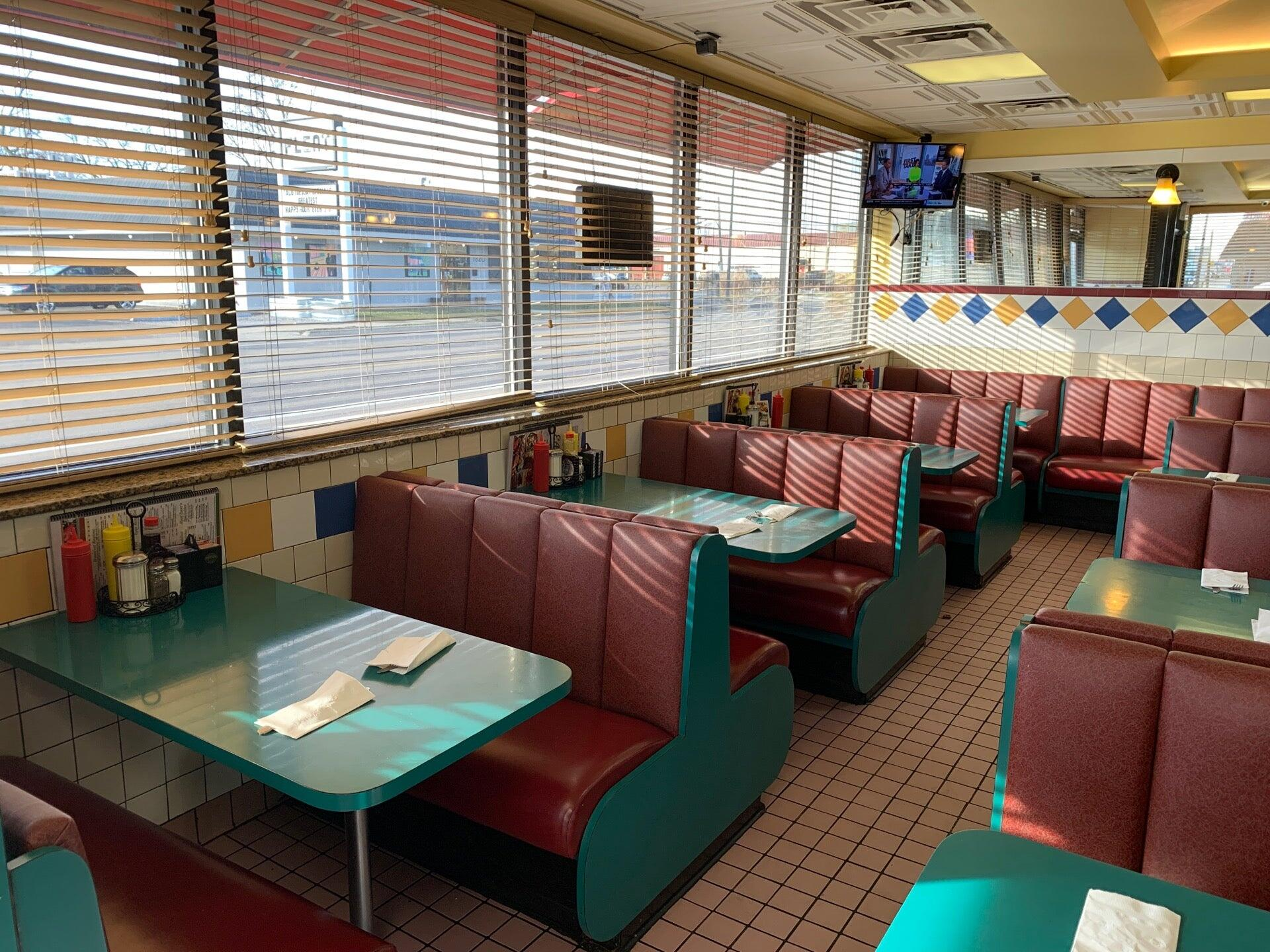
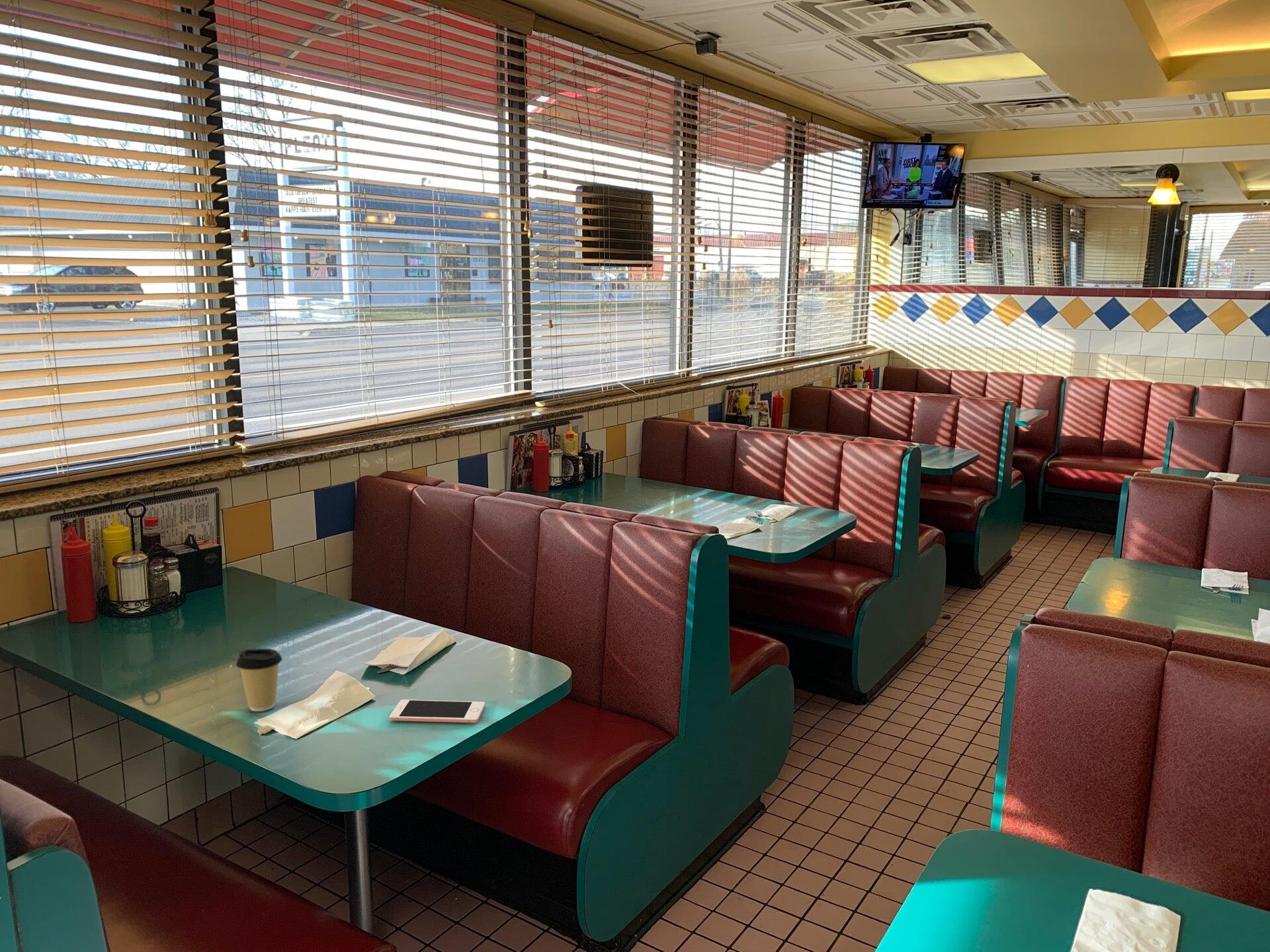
+ cell phone [389,699,486,724]
+ coffee cup [235,648,283,712]
